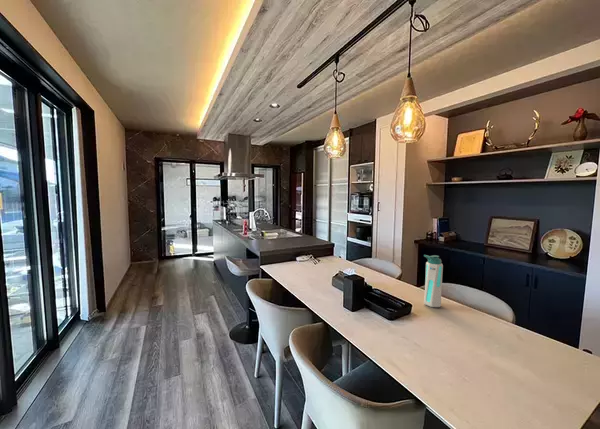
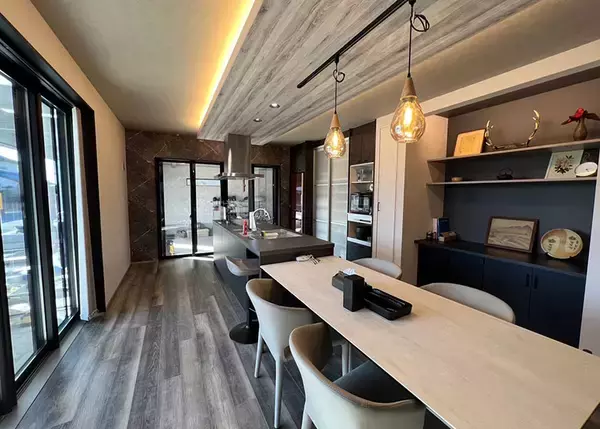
- water bottle [423,254,444,308]
